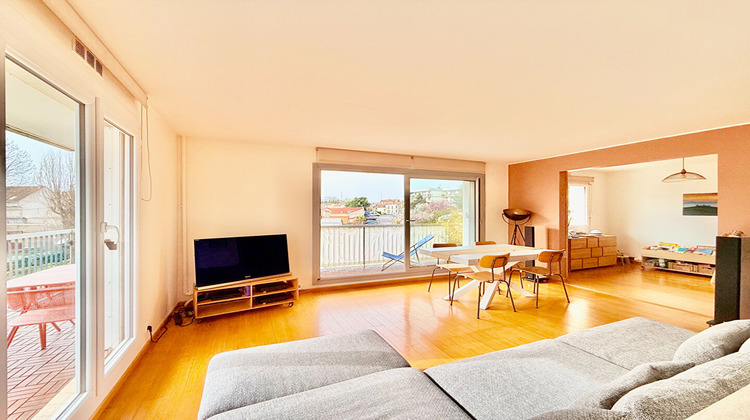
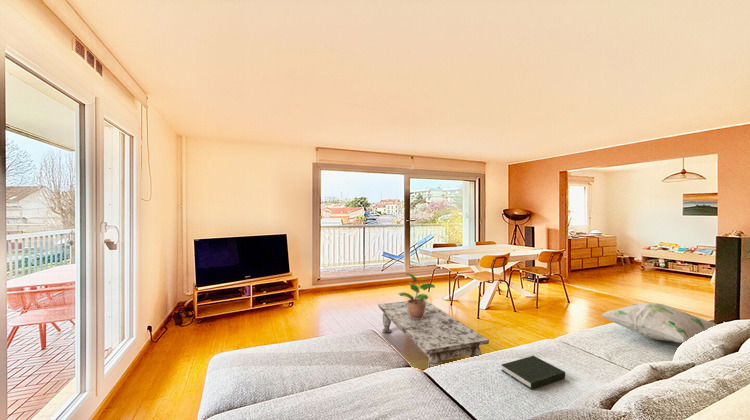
+ potted plant [398,272,436,319]
+ coffee table [377,300,490,369]
+ decorative pillow [600,302,718,343]
+ book [500,355,566,390]
